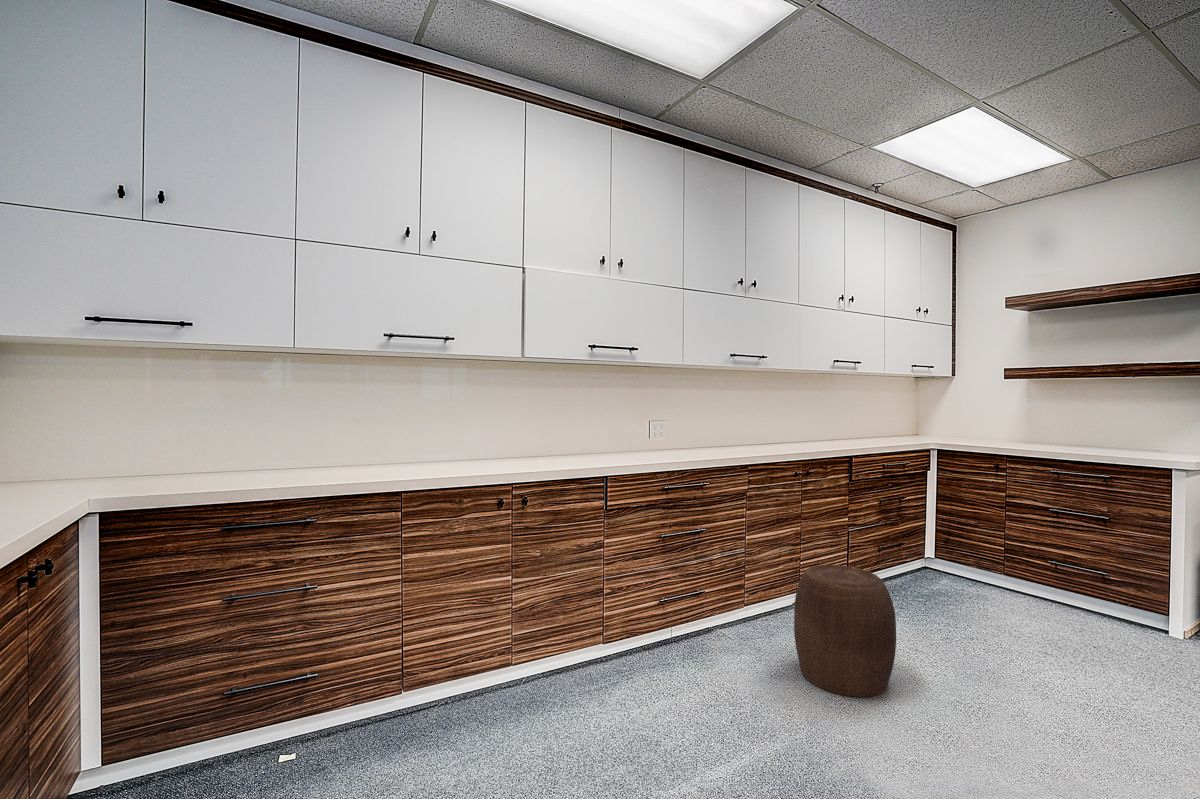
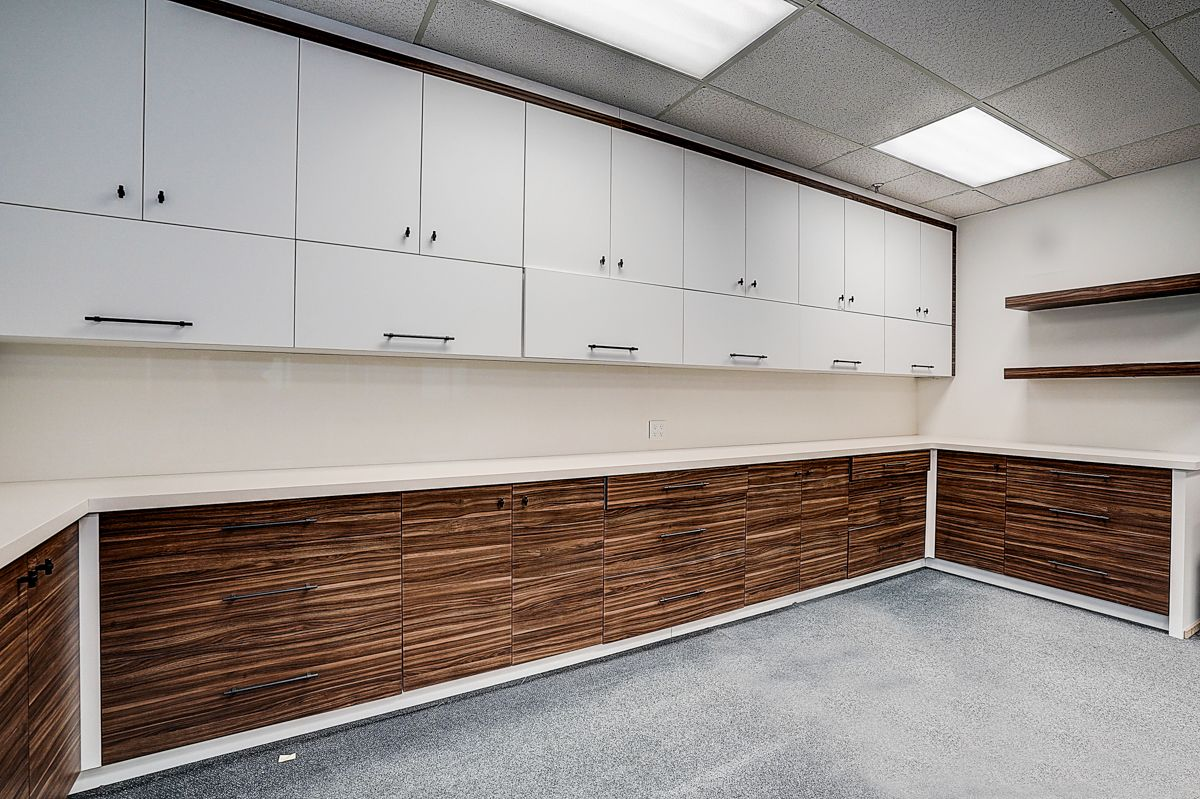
- stool [793,564,897,698]
